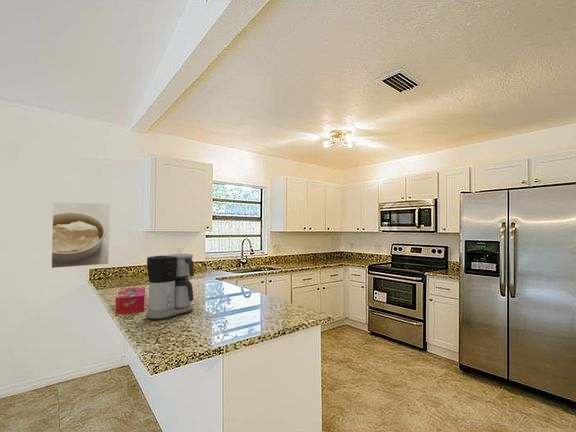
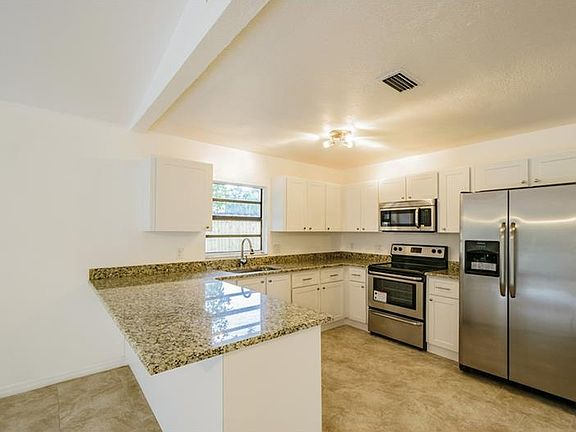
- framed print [50,201,111,269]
- tissue box [114,285,146,316]
- coffee maker [145,253,195,322]
